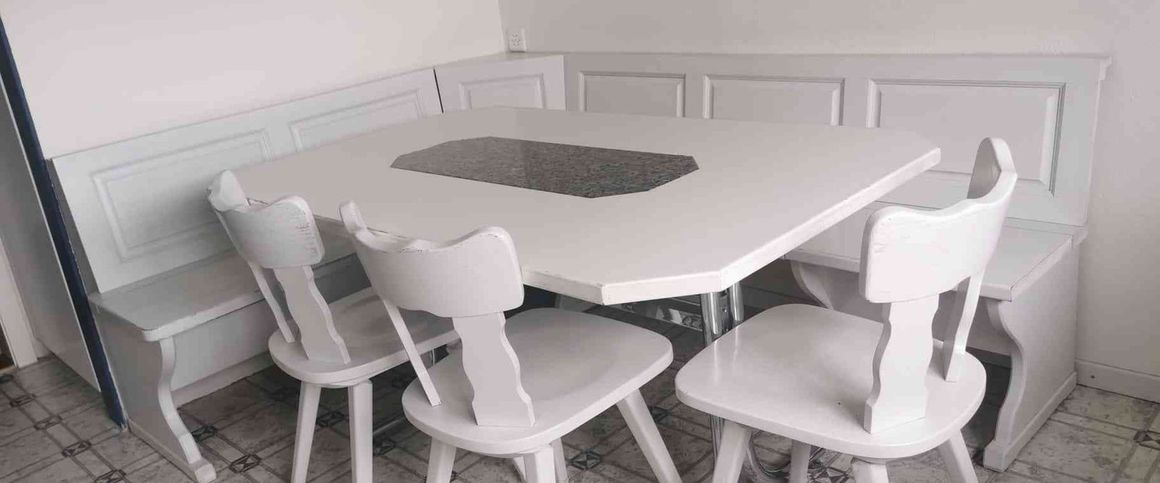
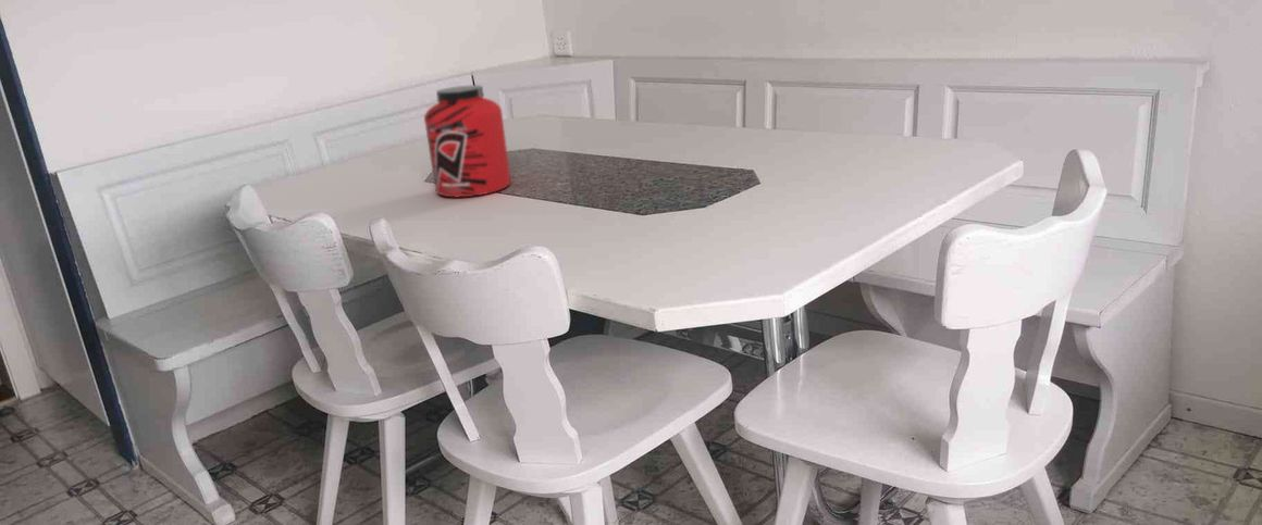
+ protein powder [423,84,512,199]
